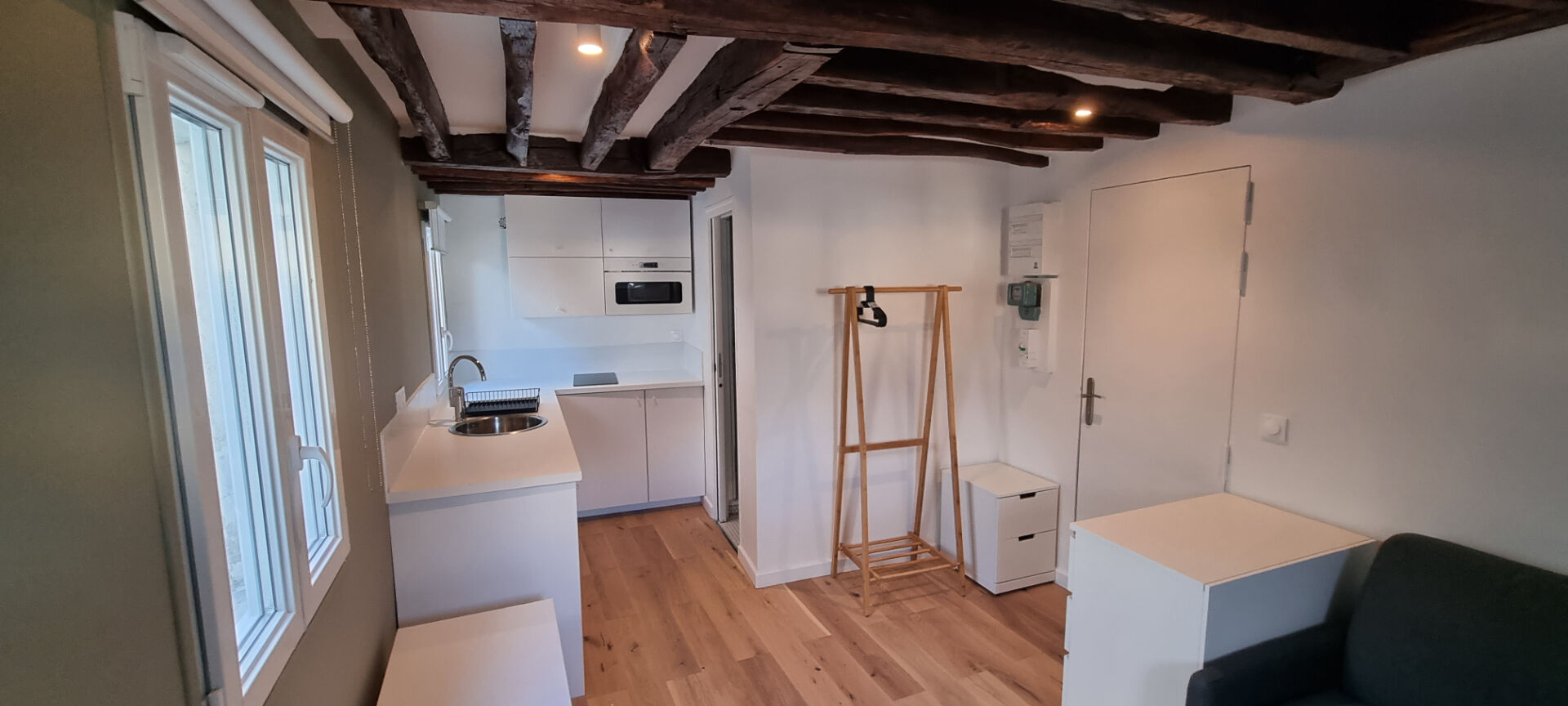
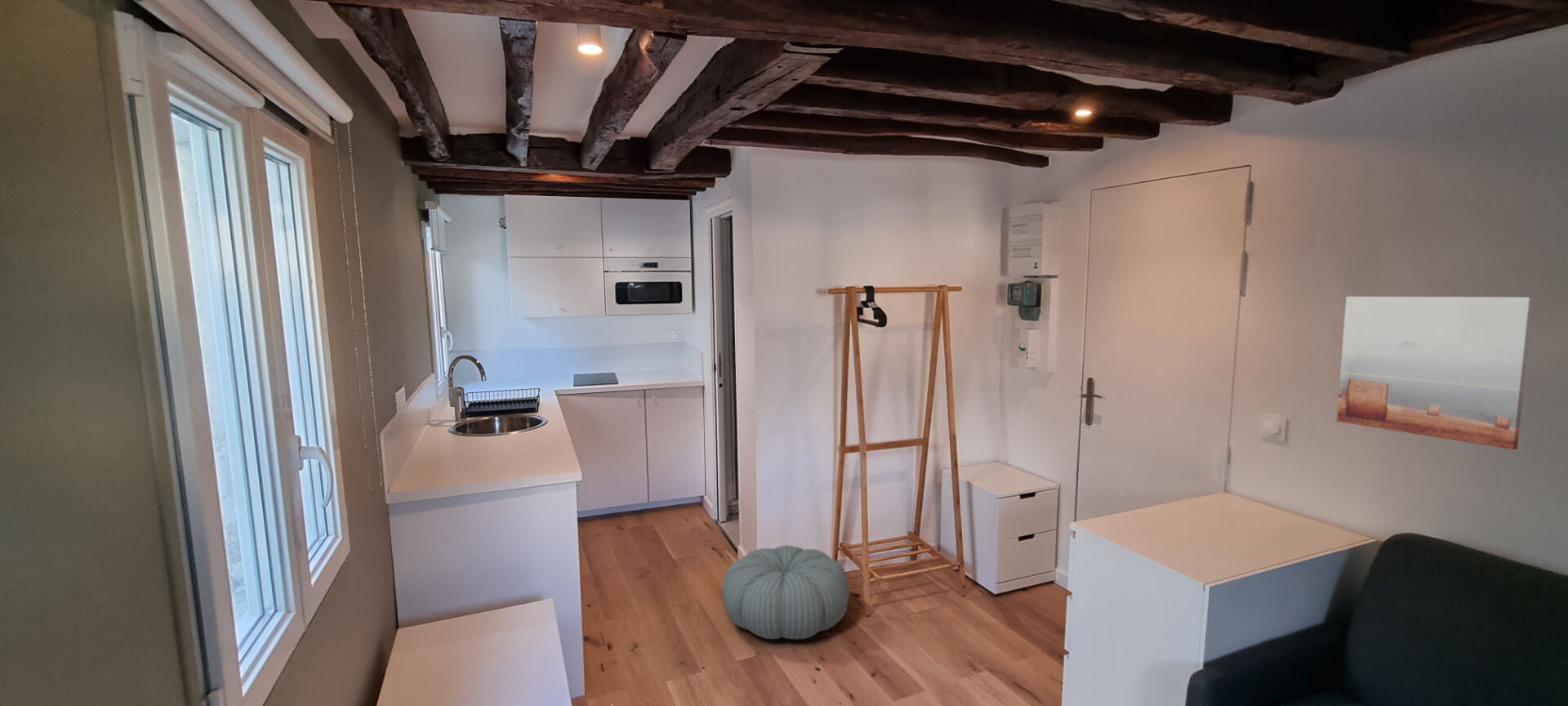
+ wall art [1336,296,1535,450]
+ pouf [722,544,850,641]
